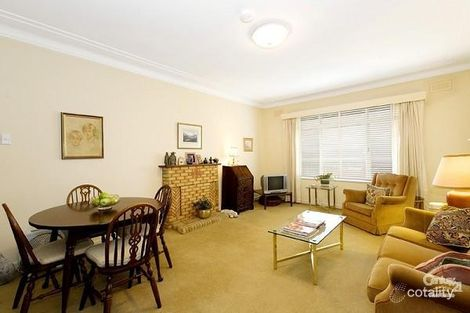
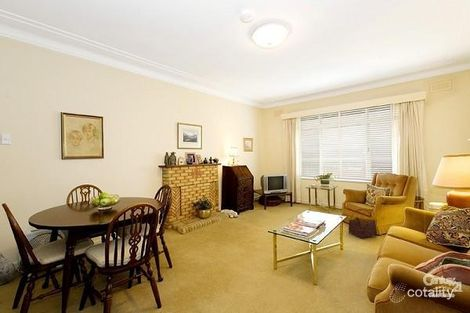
+ basket [348,208,378,240]
